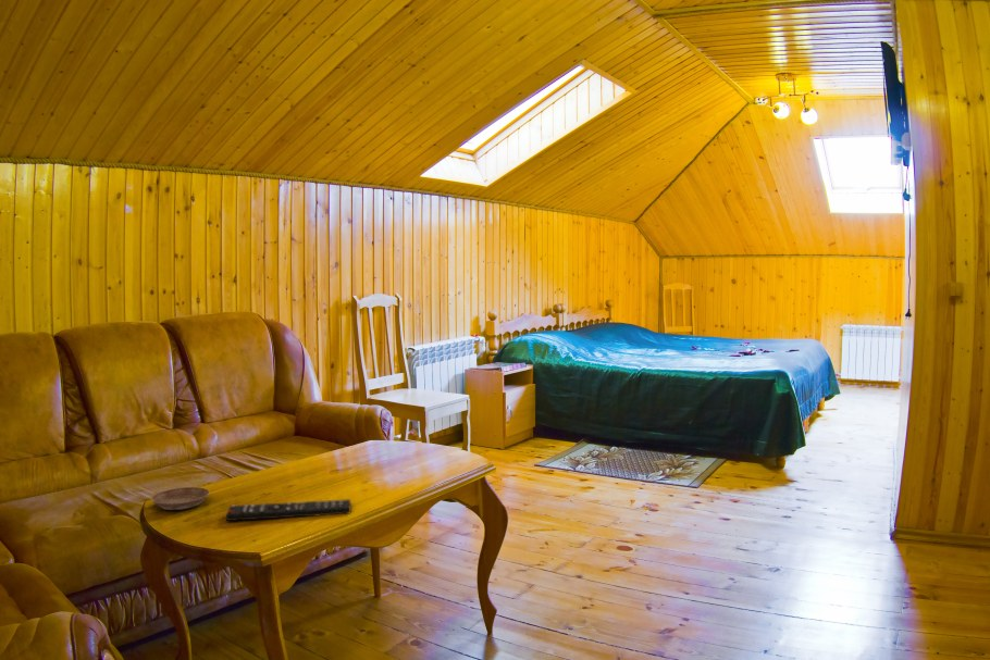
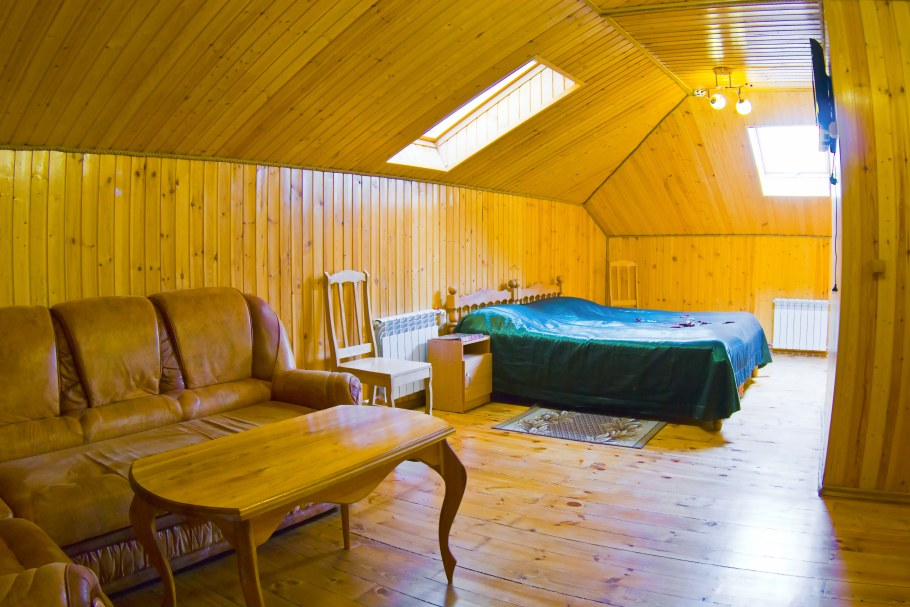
- saucer [150,486,211,511]
- remote control [225,498,351,522]
